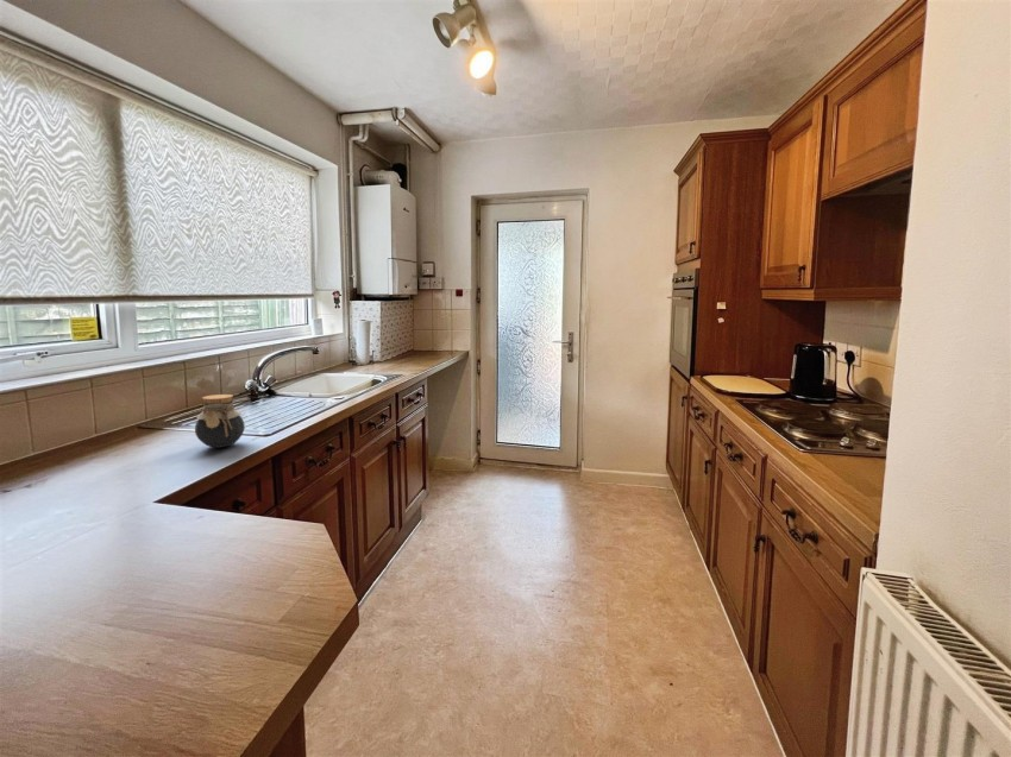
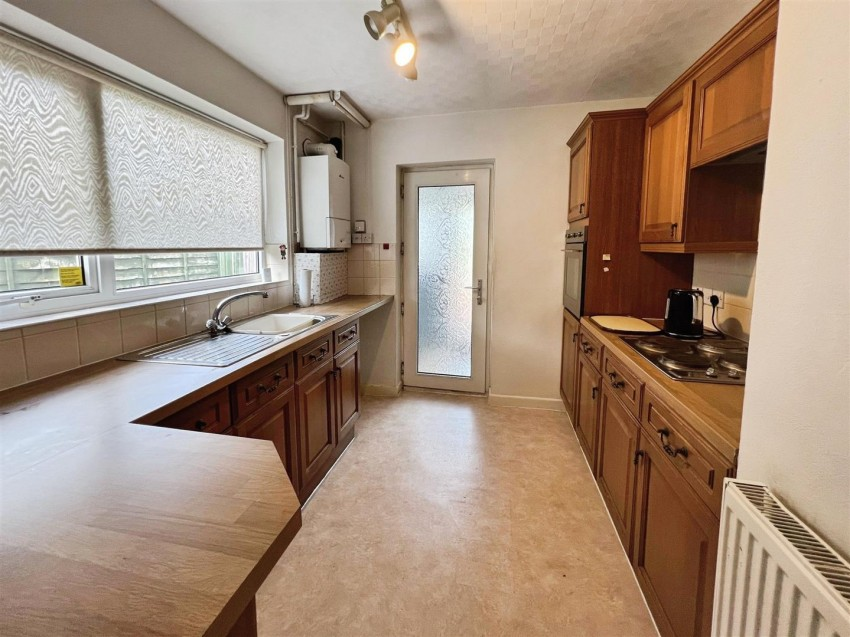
- jar [194,393,246,449]
